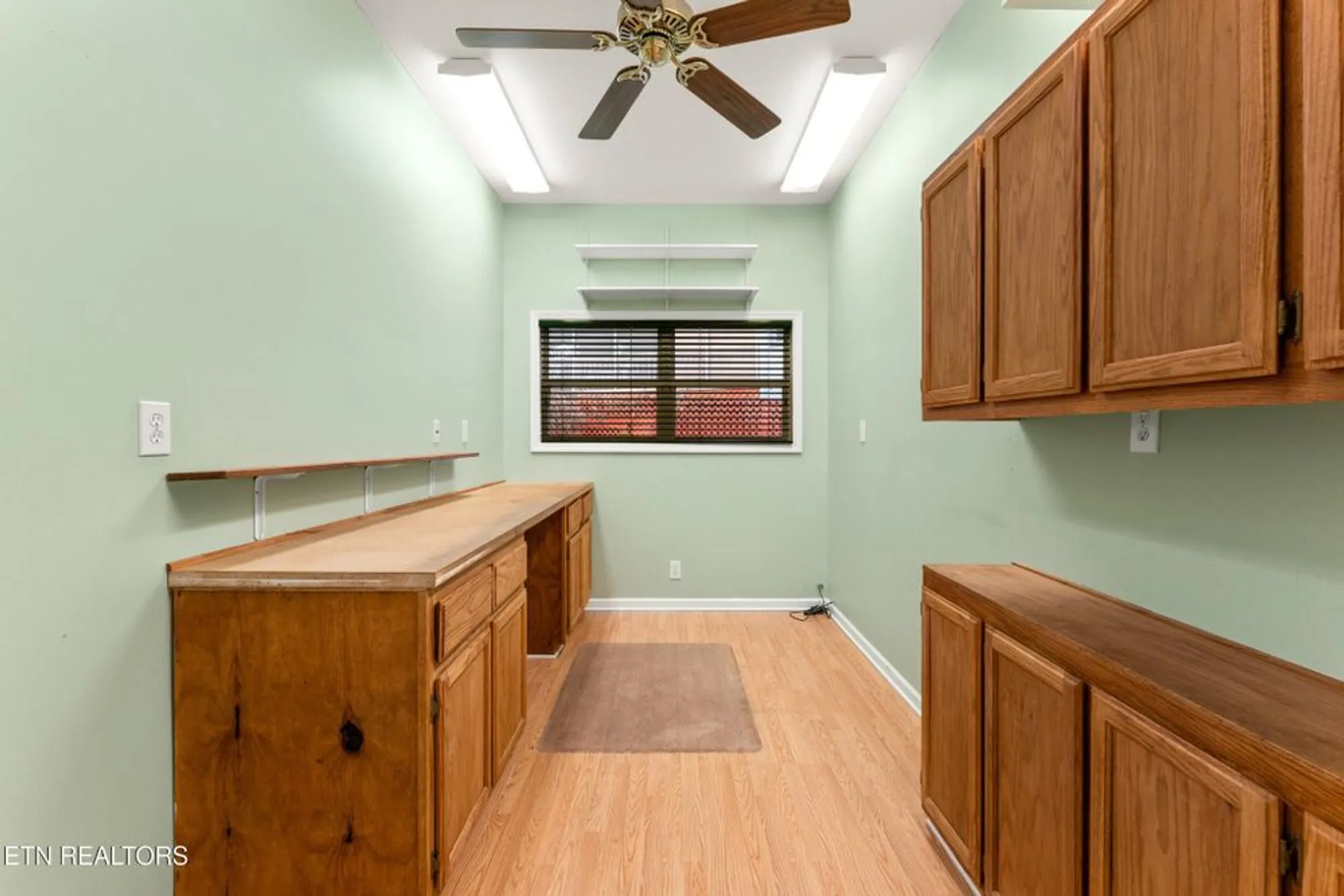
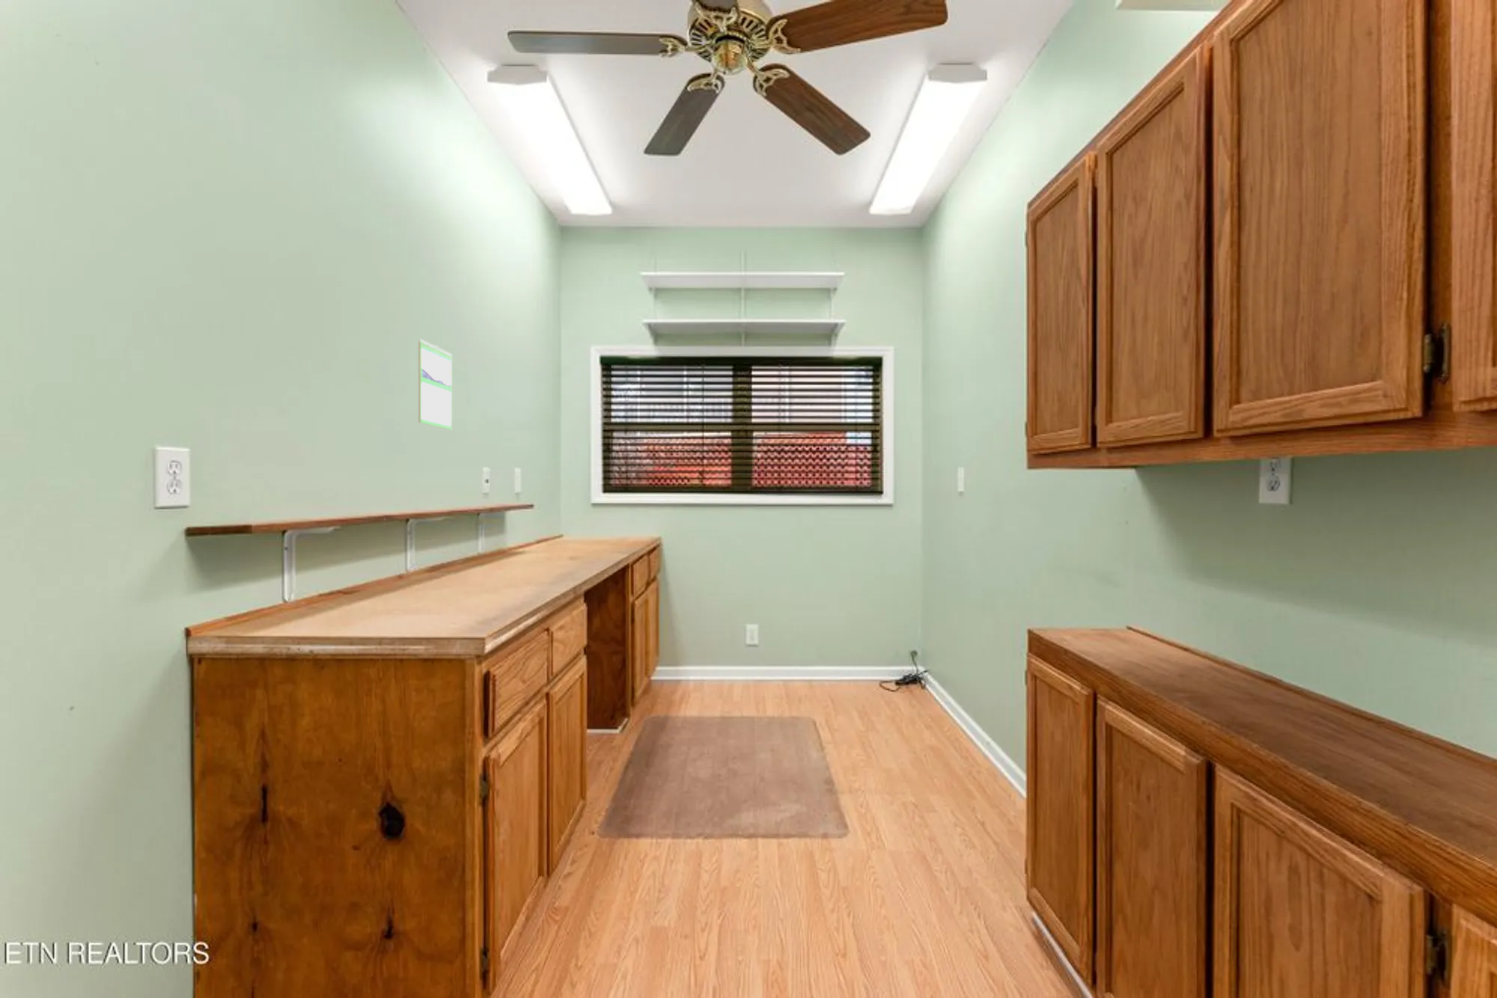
+ calendar [418,339,453,430]
